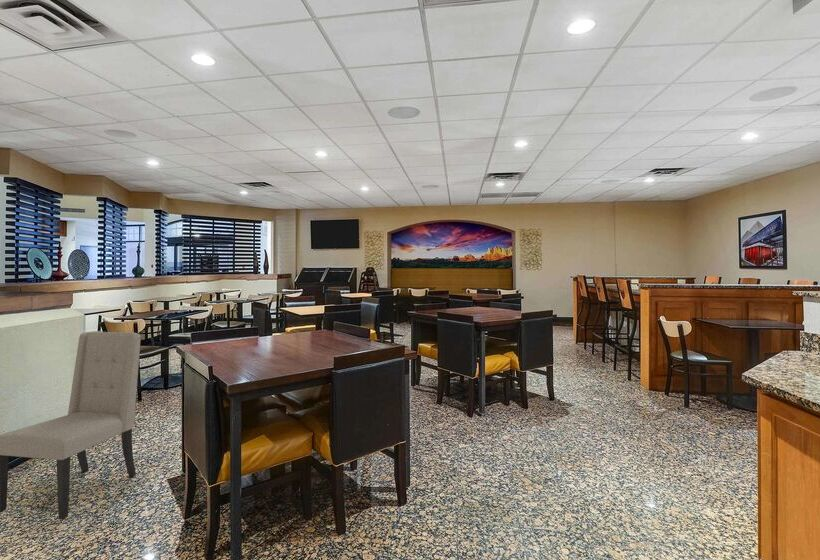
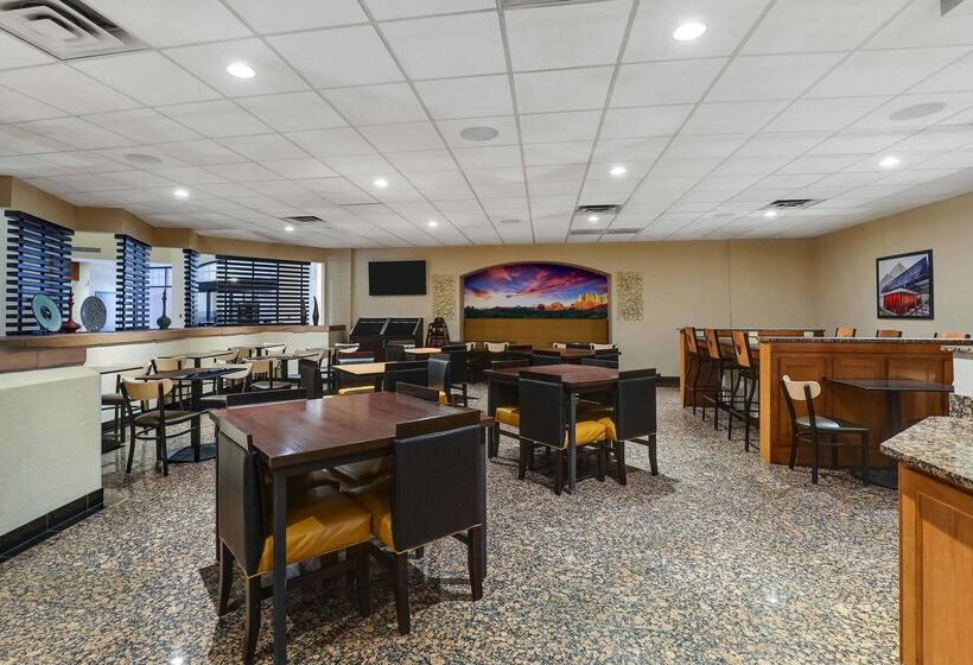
- chair [0,331,142,520]
